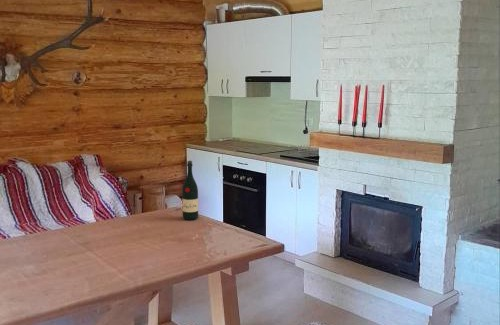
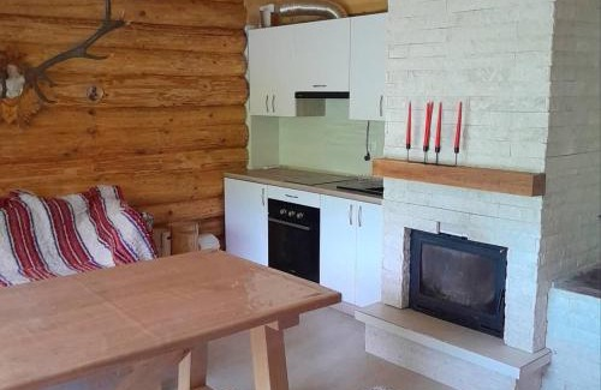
- wine bottle [181,160,199,221]
